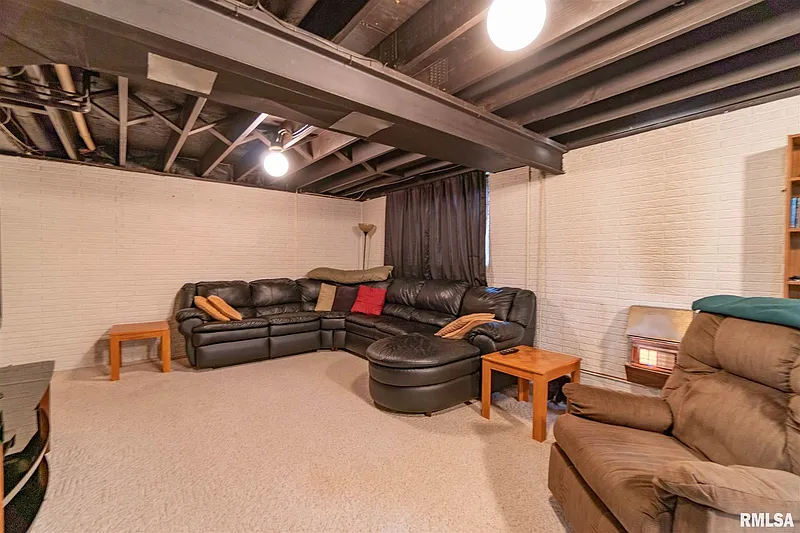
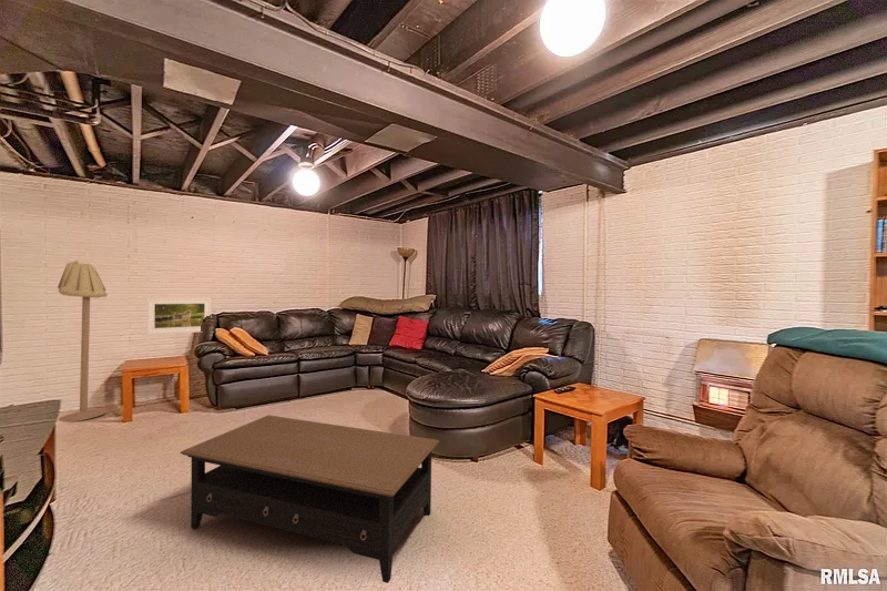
+ coffee table [180,414,440,584]
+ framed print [146,297,212,336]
+ floor lamp [57,259,109,422]
